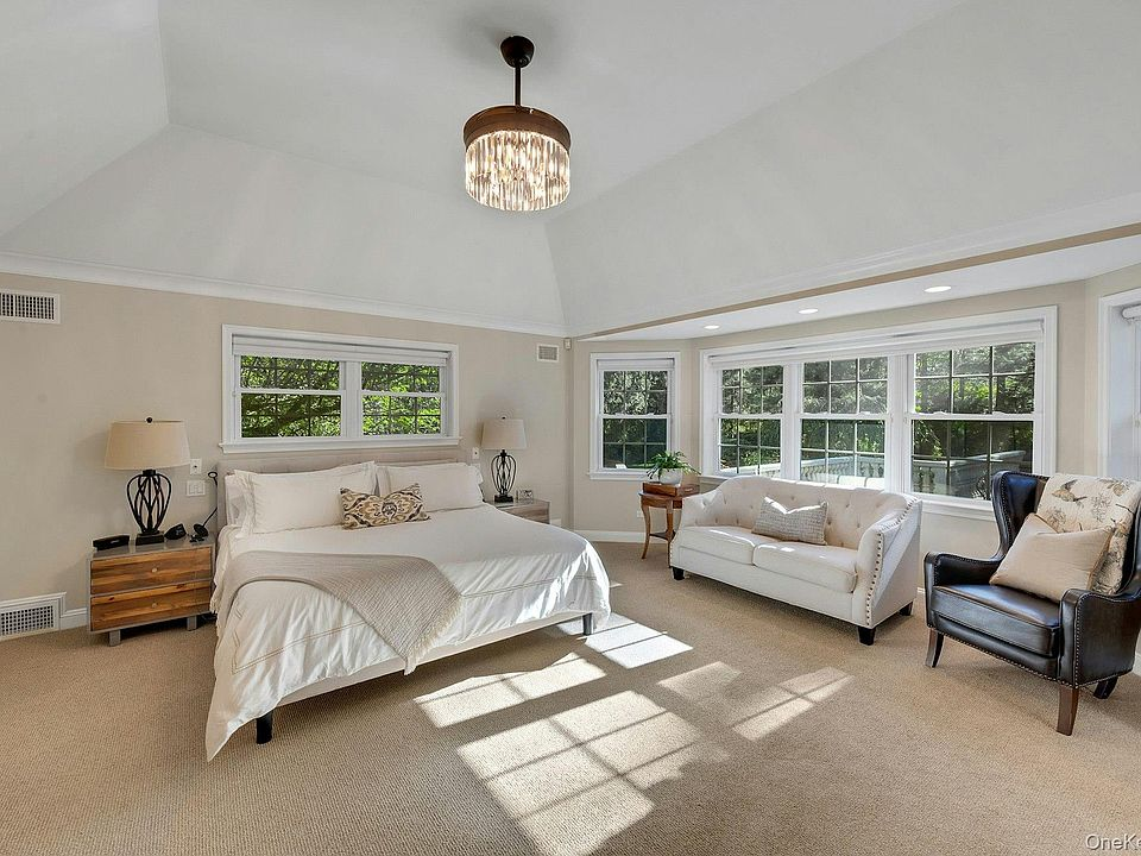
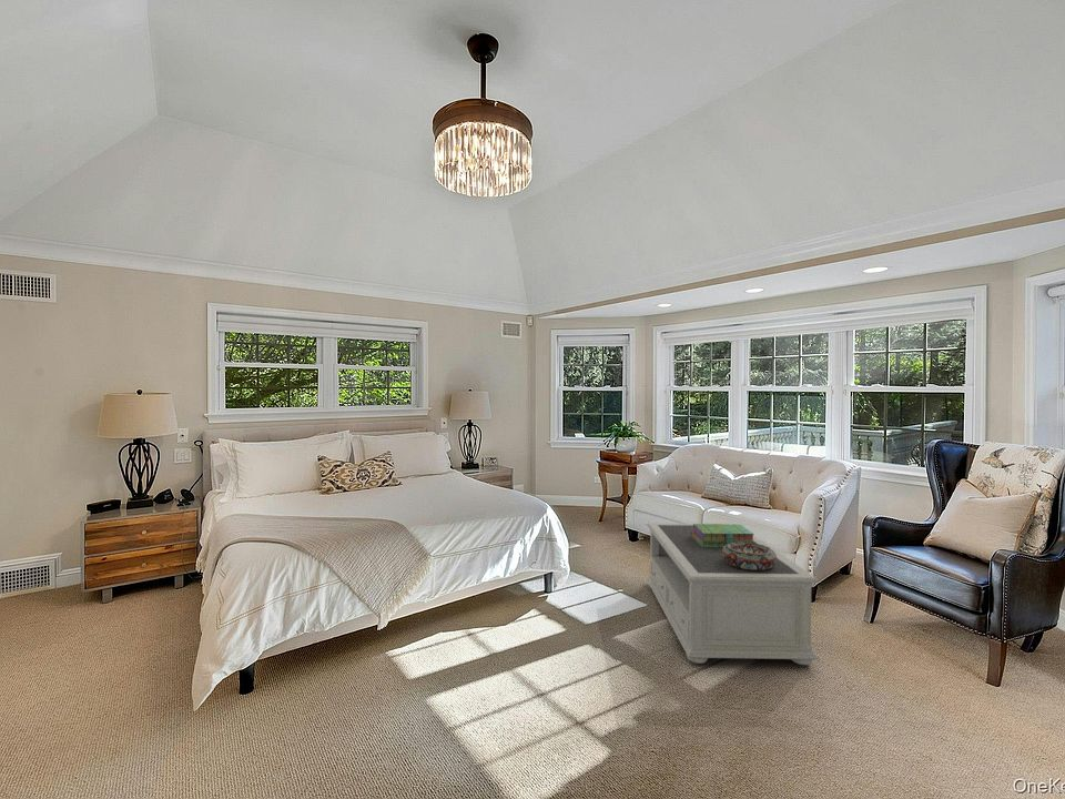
+ stack of books [691,523,757,548]
+ decorative bowl [721,542,777,570]
+ coffee table [645,522,820,666]
